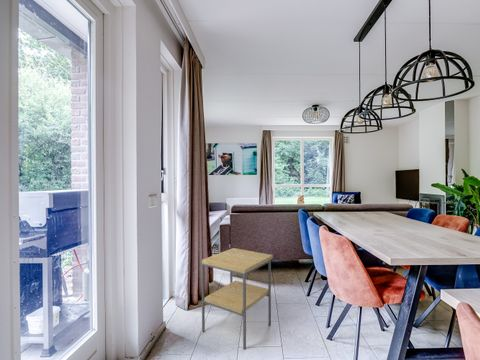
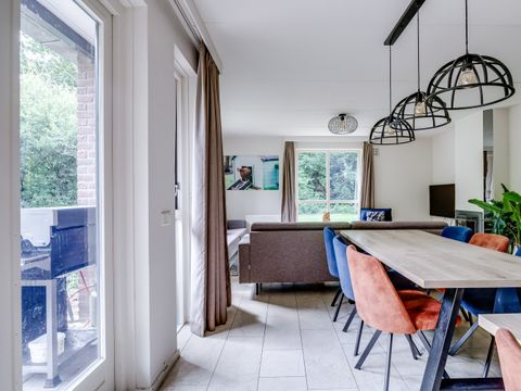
- side table [201,247,274,351]
